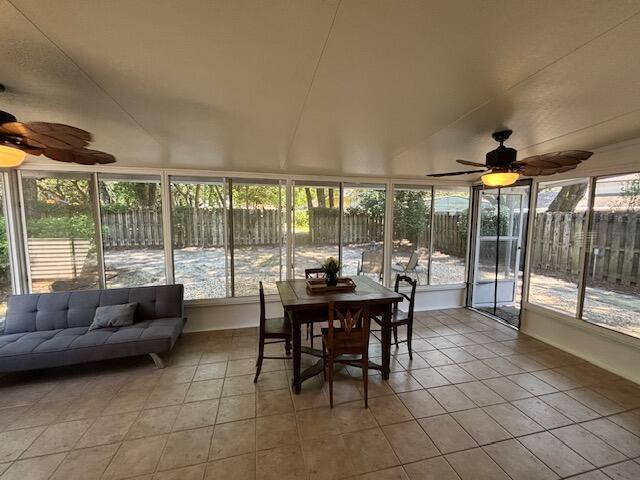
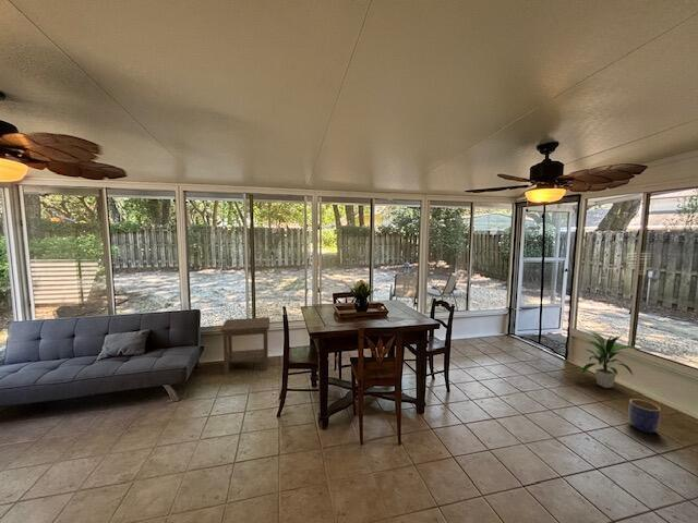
+ planter [627,398,662,434]
+ side table [219,316,270,376]
+ indoor plant [580,330,636,389]
